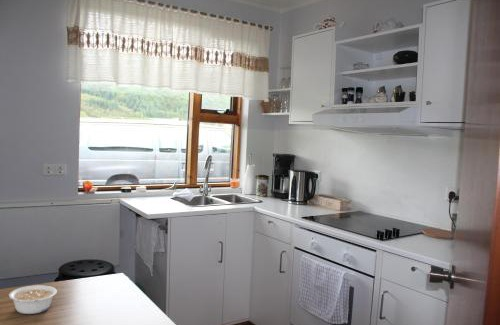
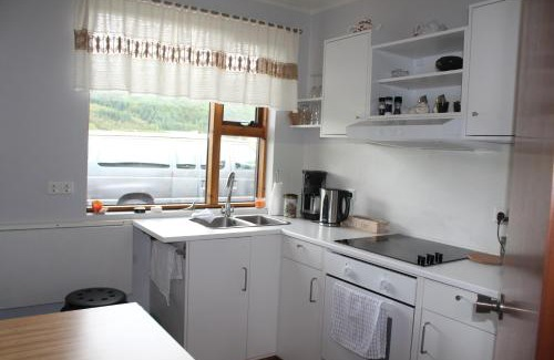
- legume [8,284,58,315]
